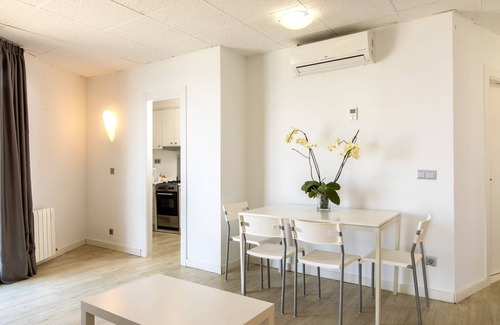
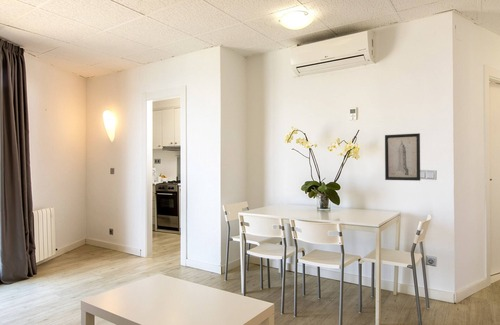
+ wall art [384,133,421,182]
